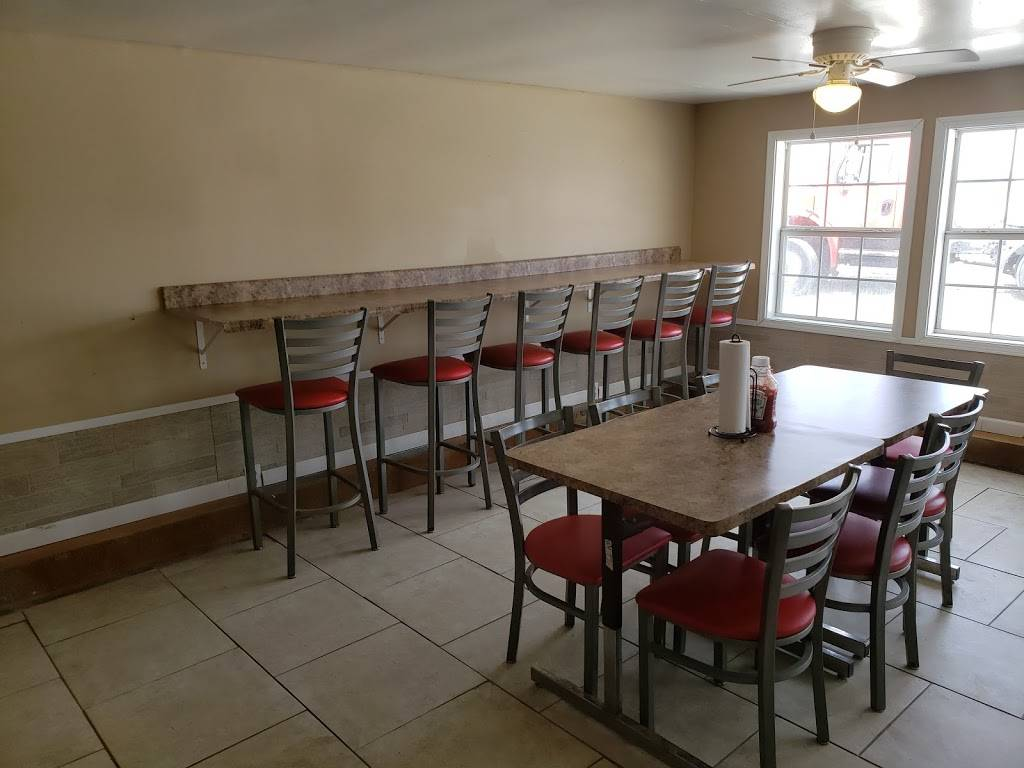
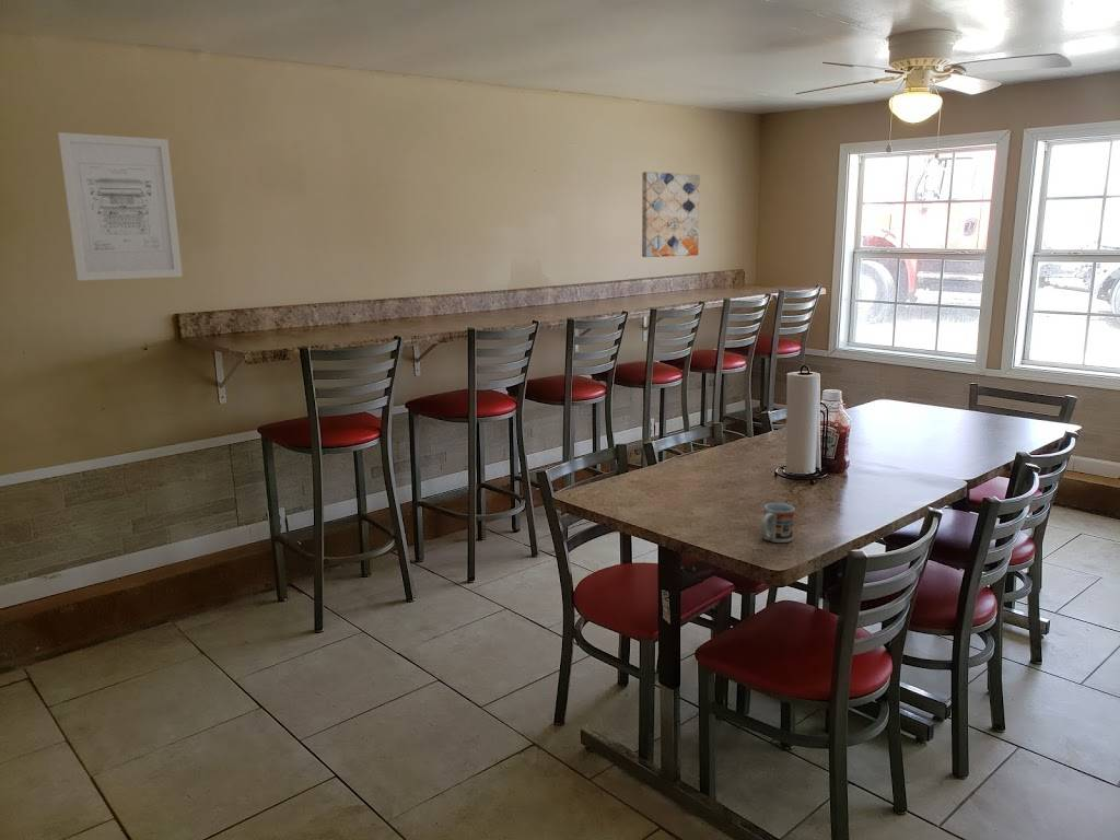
+ cup [760,502,796,544]
+ wall art [641,171,701,258]
+ wall art [57,131,184,281]
